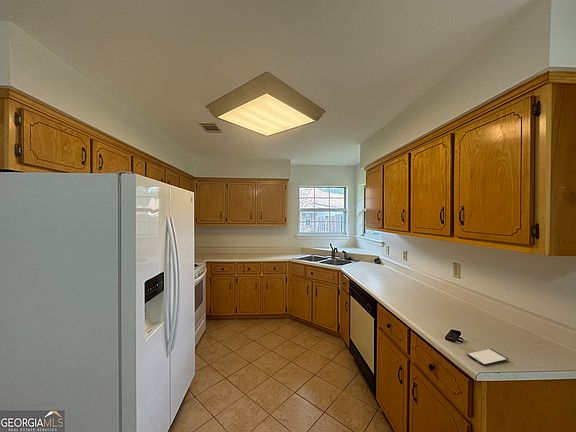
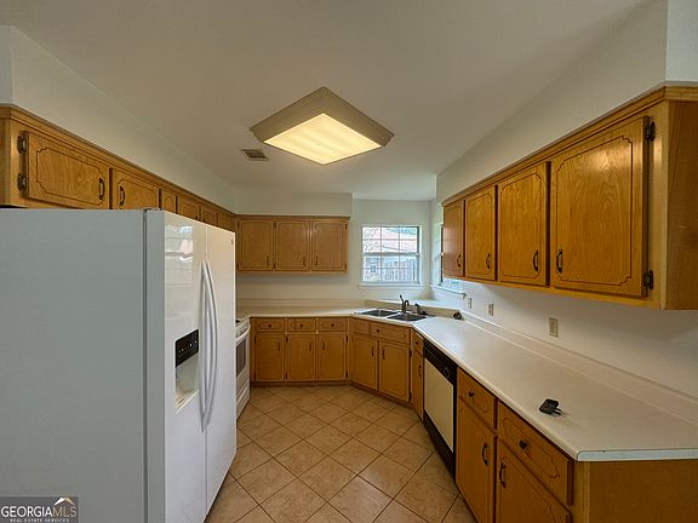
- smartphone [466,348,509,367]
